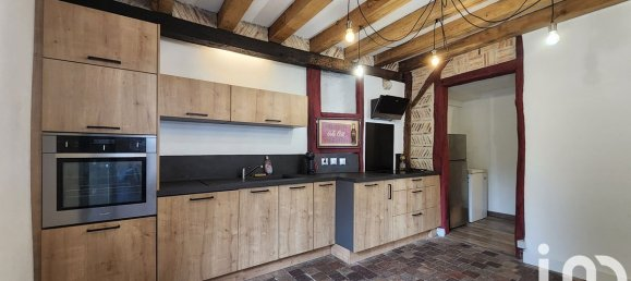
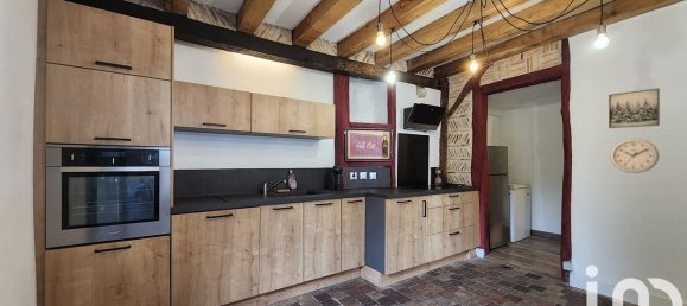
+ wall art [608,88,661,129]
+ wall clock [609,138,661,174]
